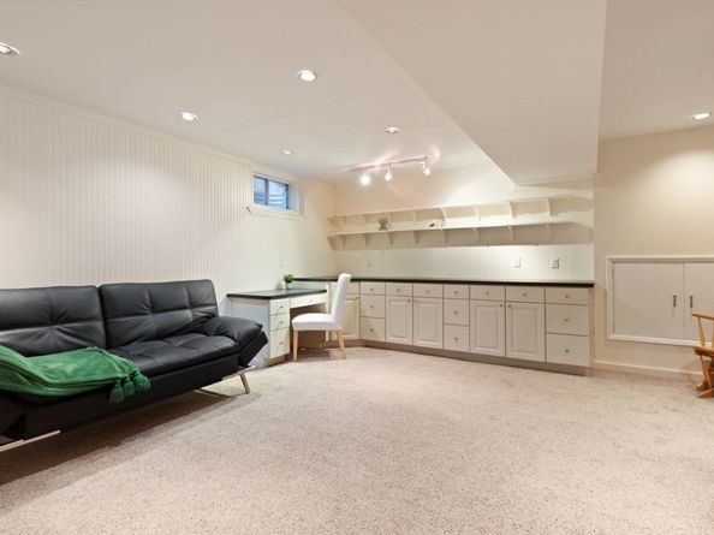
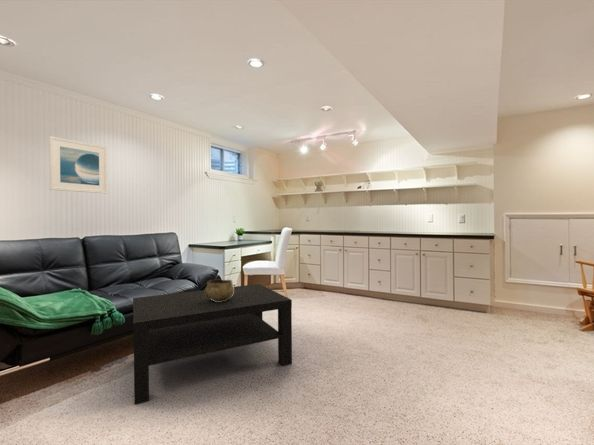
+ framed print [48,135,109,195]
+ decorative bowl [204,279,234,302]
+ coffee table [132,283,293,405]
